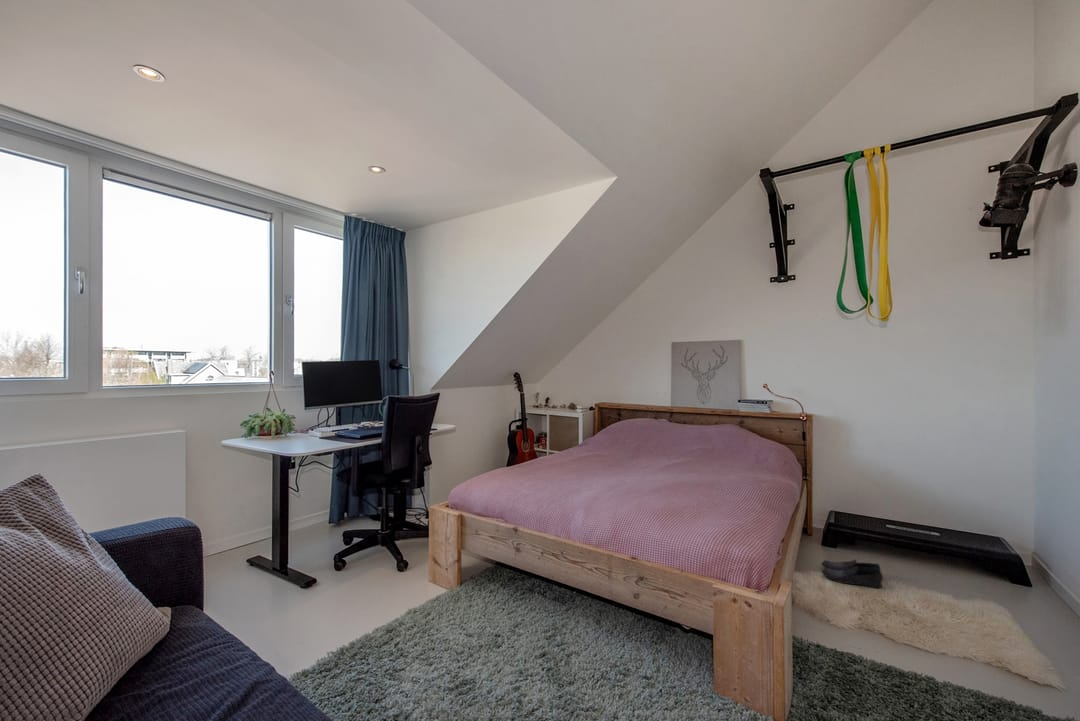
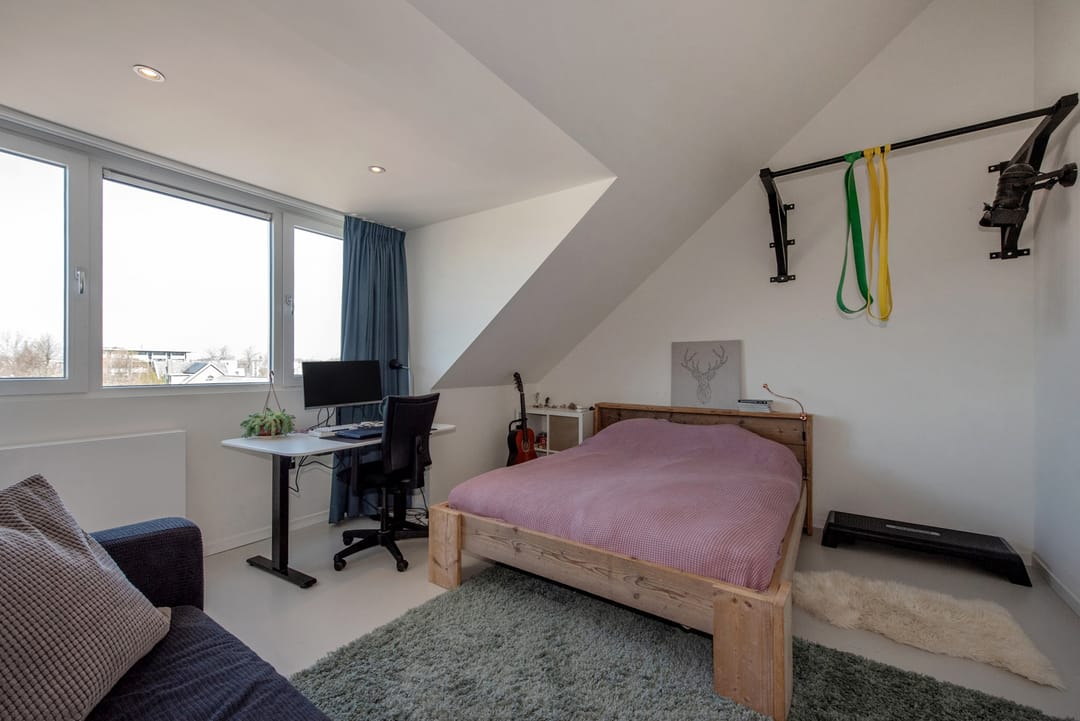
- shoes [820,558,884,589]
